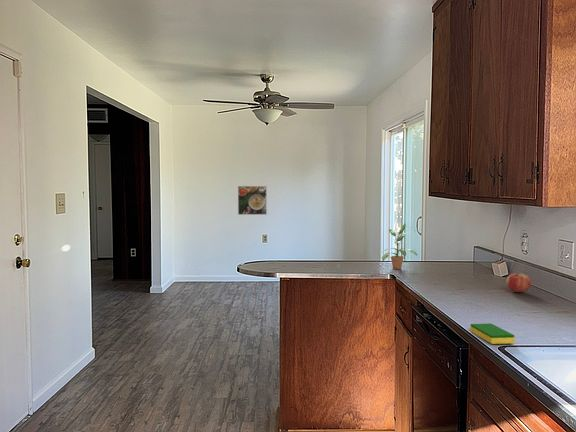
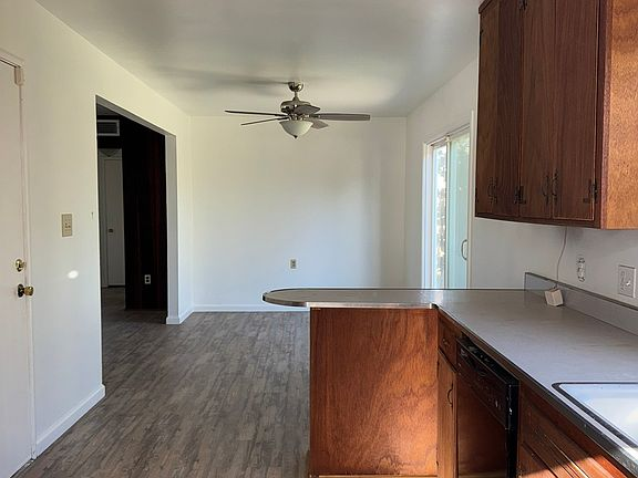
- potted plant [380,223,418,270]
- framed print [237,185,268,216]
- dish sponge [469,322,516,345]
- fruit [506,273,532,293]
